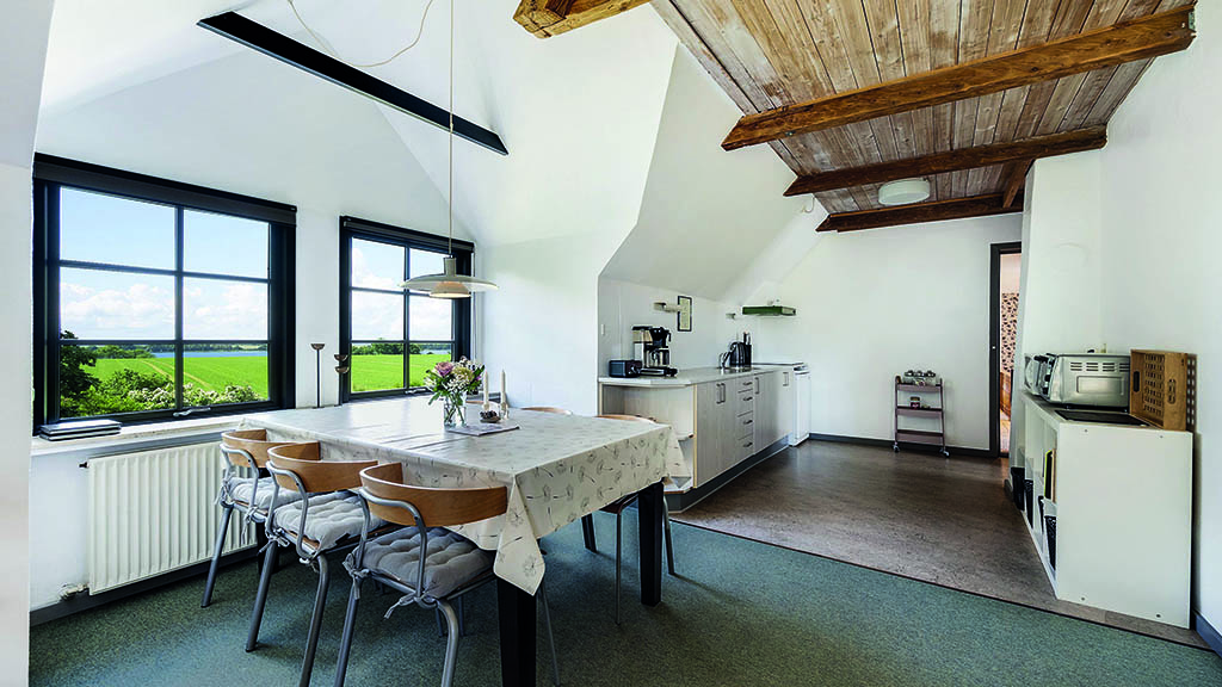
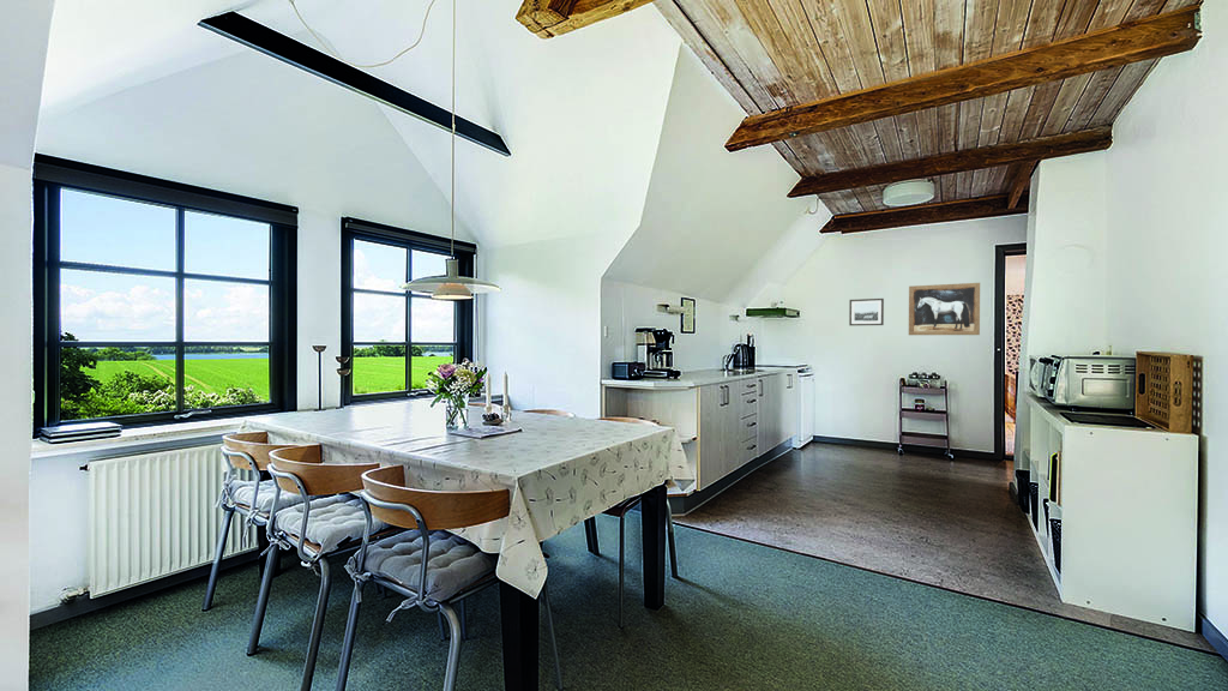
+ wall art [908,282,981,336]
+ wall art [848,298,885,326]
